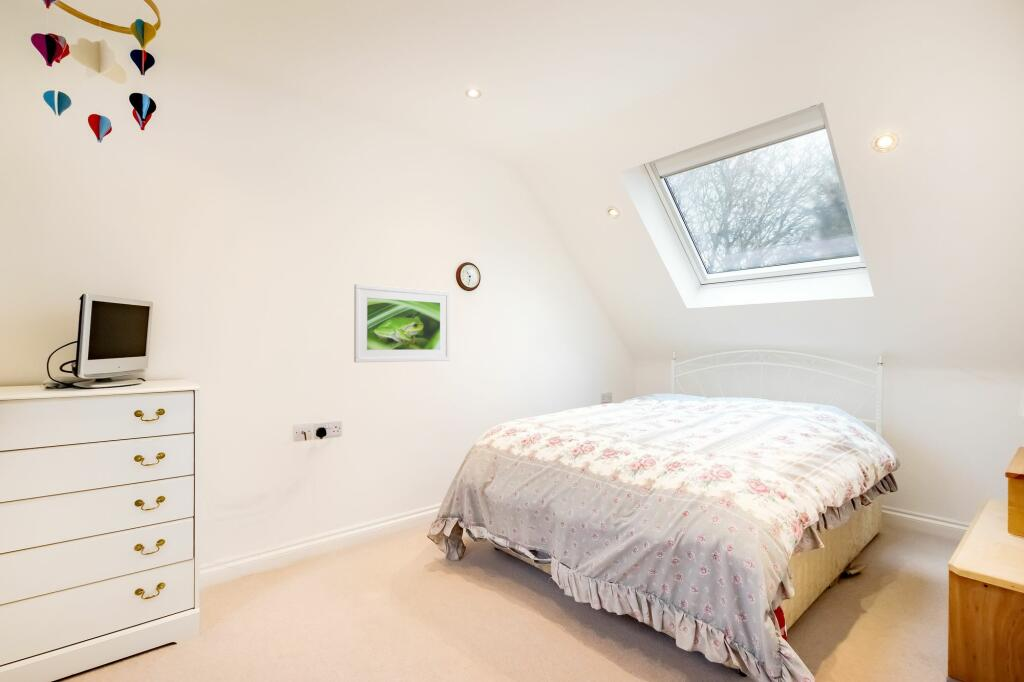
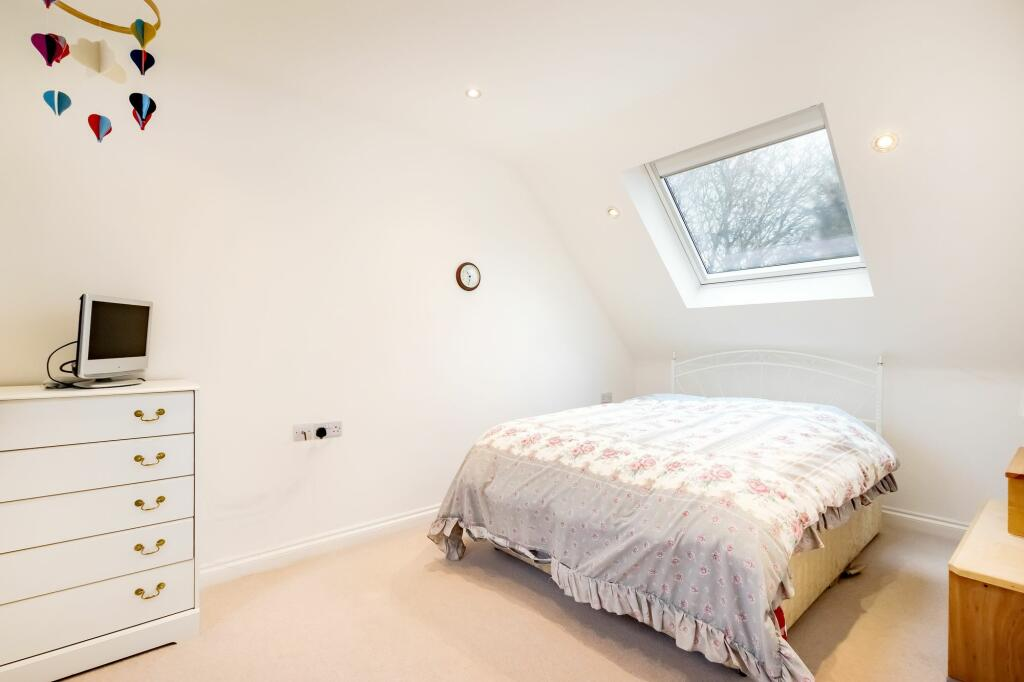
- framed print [353,283,451,363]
